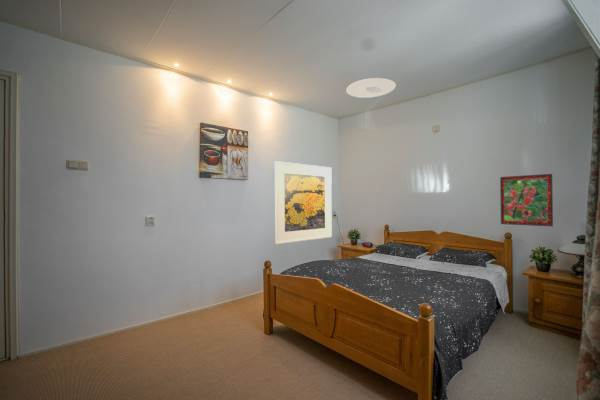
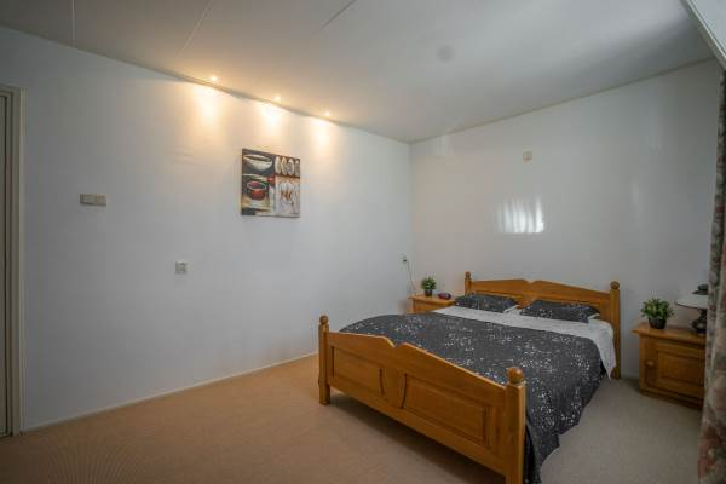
- ceiling light [345,77,397,99]
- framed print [274,160,333,245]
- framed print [499,173,554,227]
